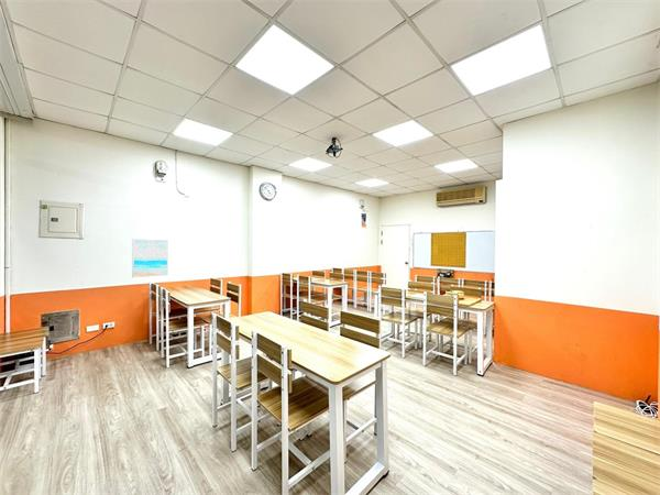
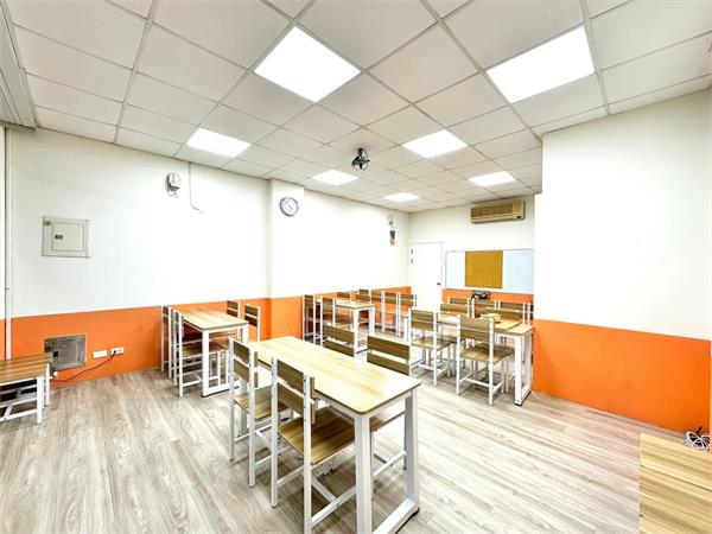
- wall art [131,238,169,278]
